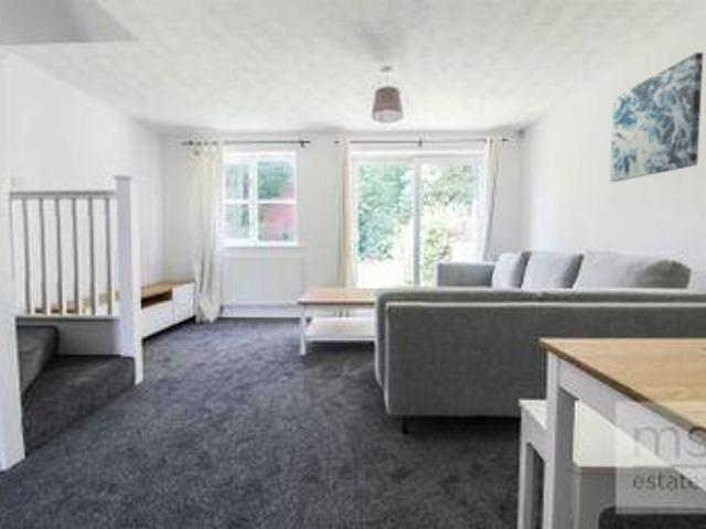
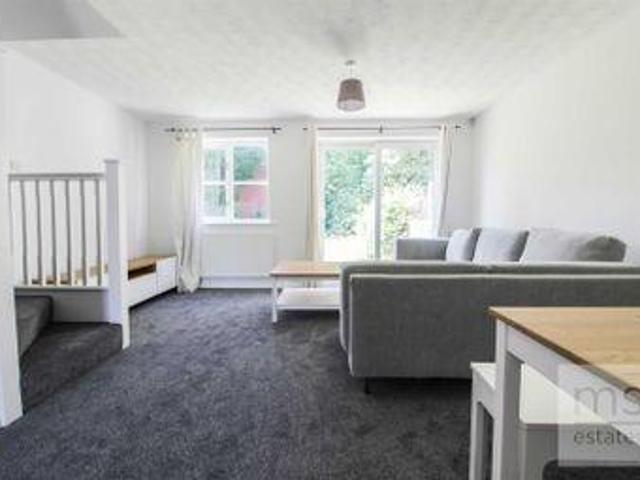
- wall art [609,52,704,183]
